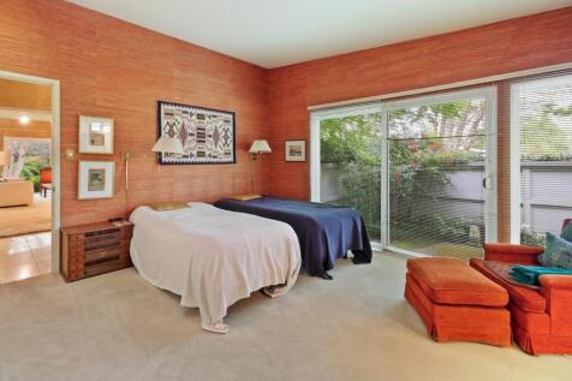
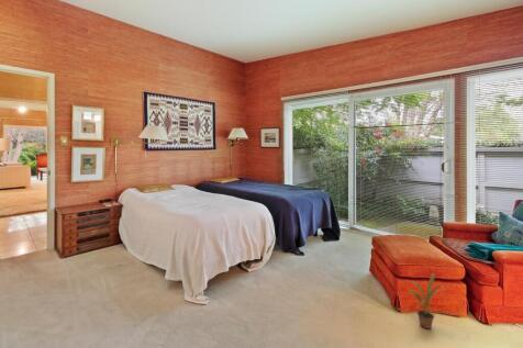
+ potted plant [405,272,448,330]
